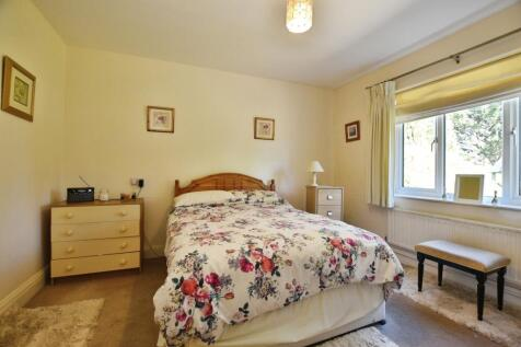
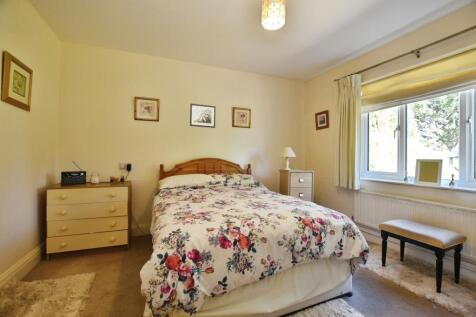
+ wall art [189,103,217,129]
